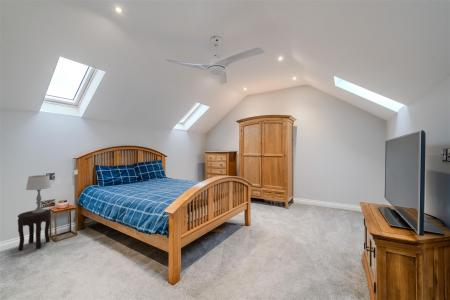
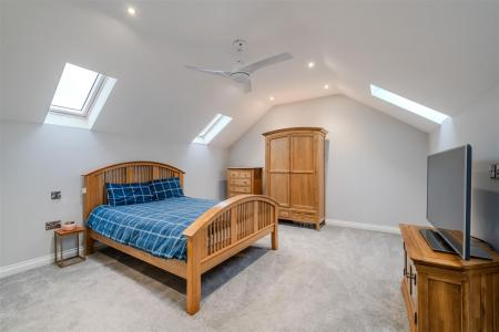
- side table [17,208,51,252]
- table lamp [25,174,52,214]
